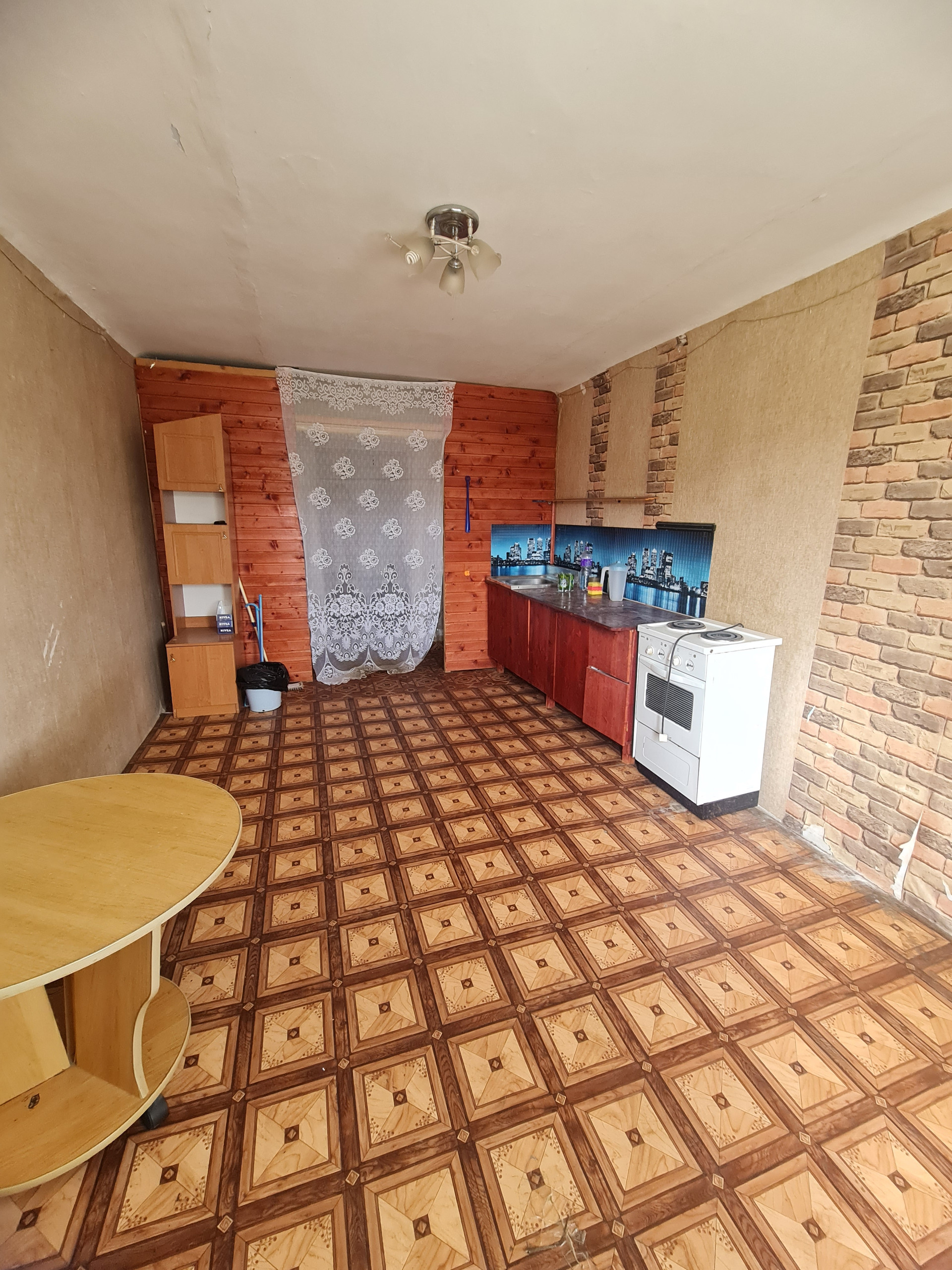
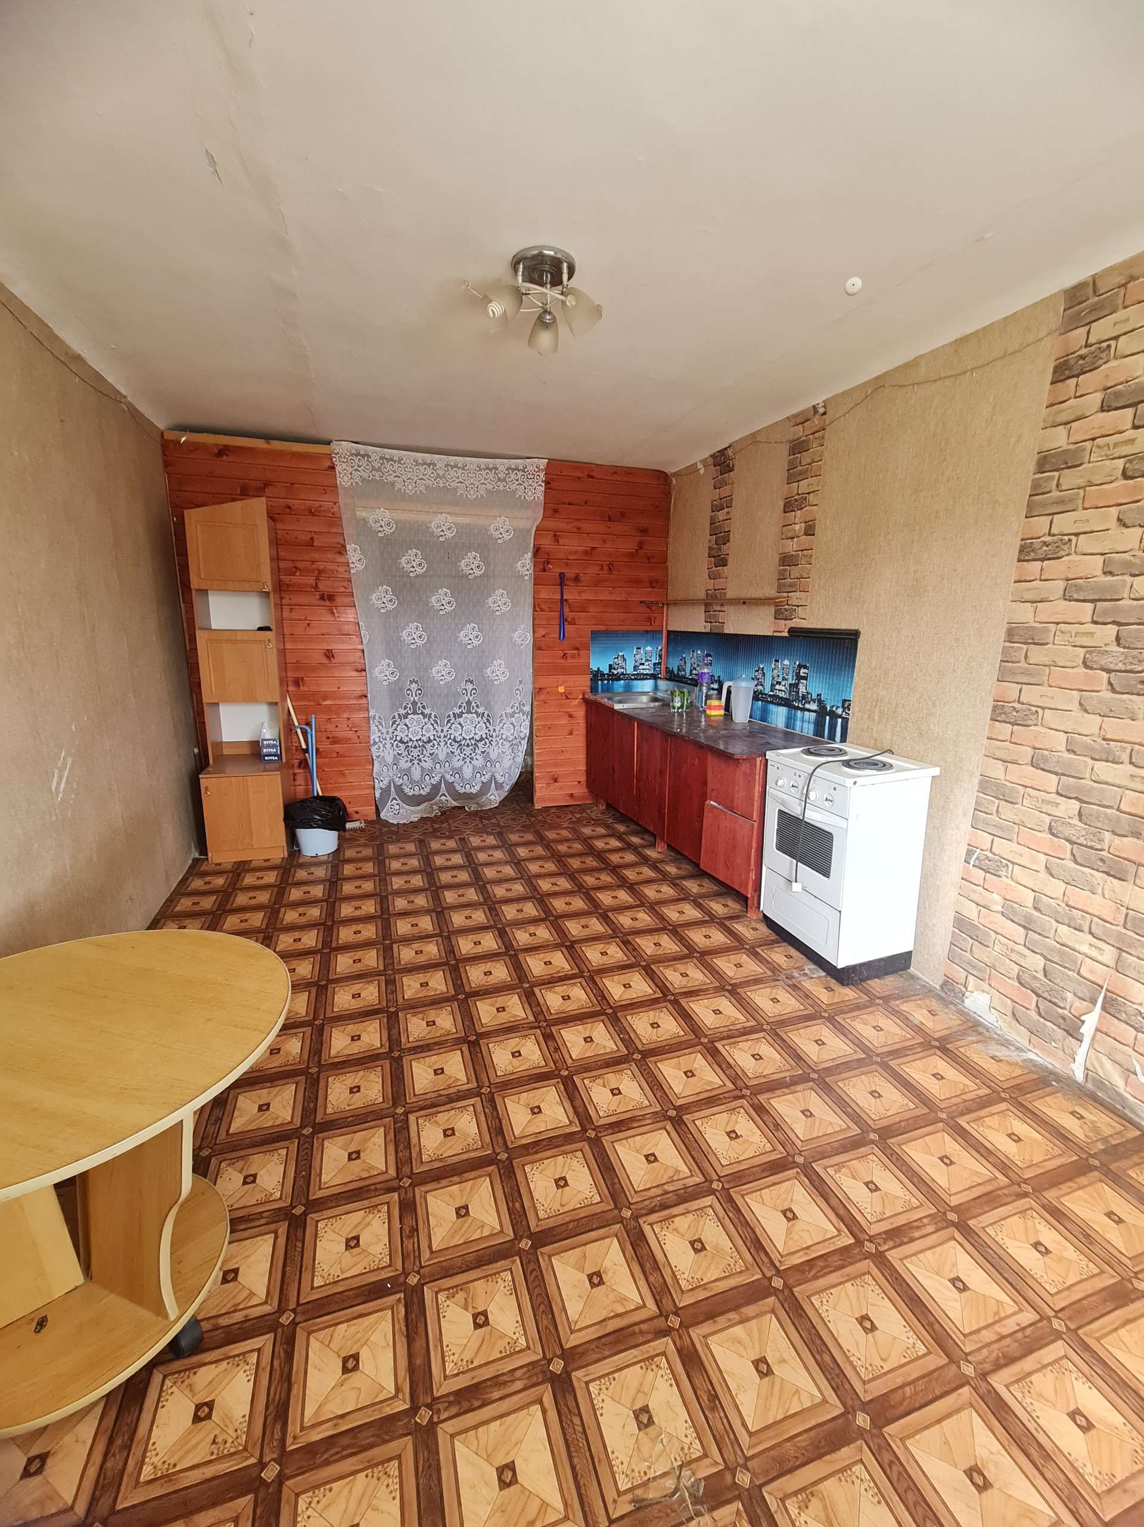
+ smoke detector [845,277,863,297]
